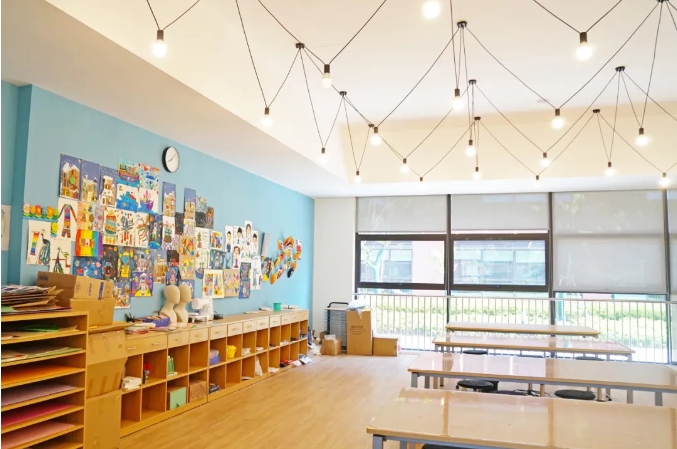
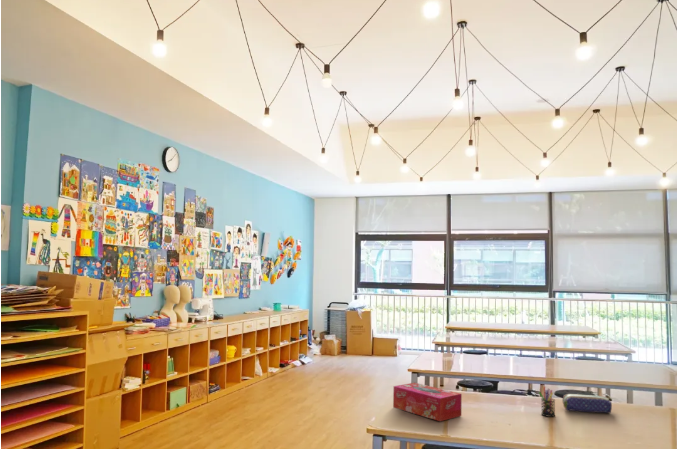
+ pencil case [561,393,613,414]
+ pen holder [538,386,556,418]
+ tissue box [392,382,463,422]
